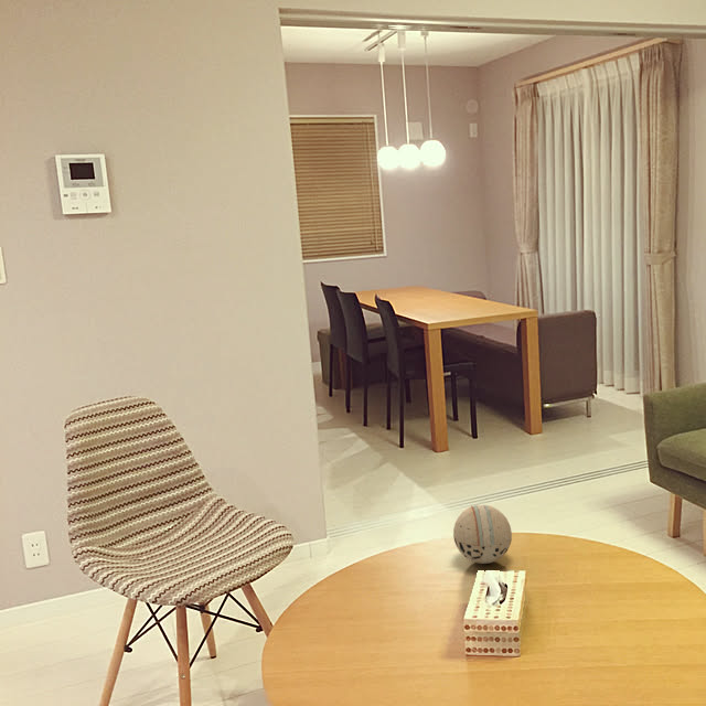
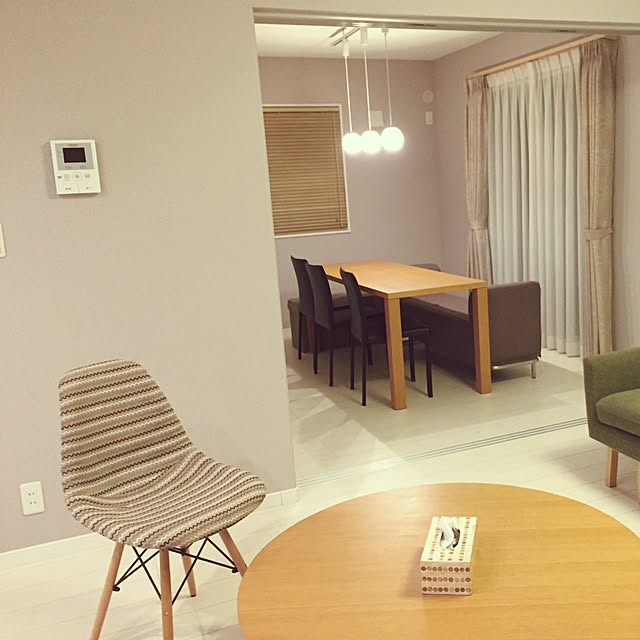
- decorative ball [452,504,513,565]
